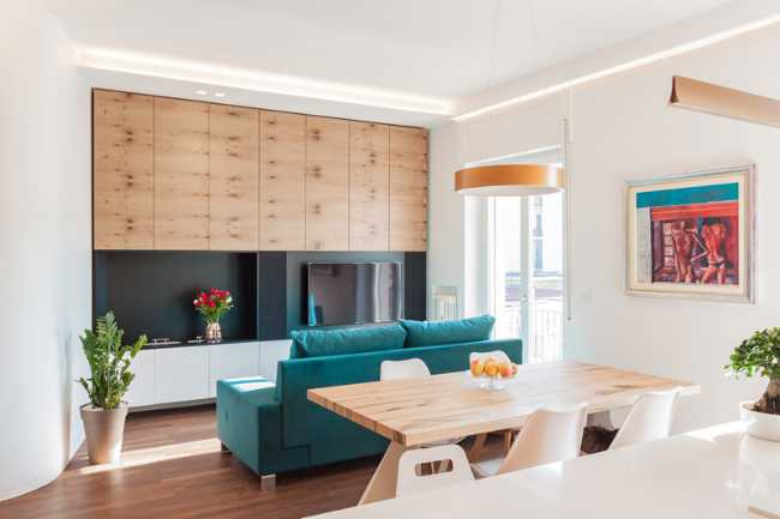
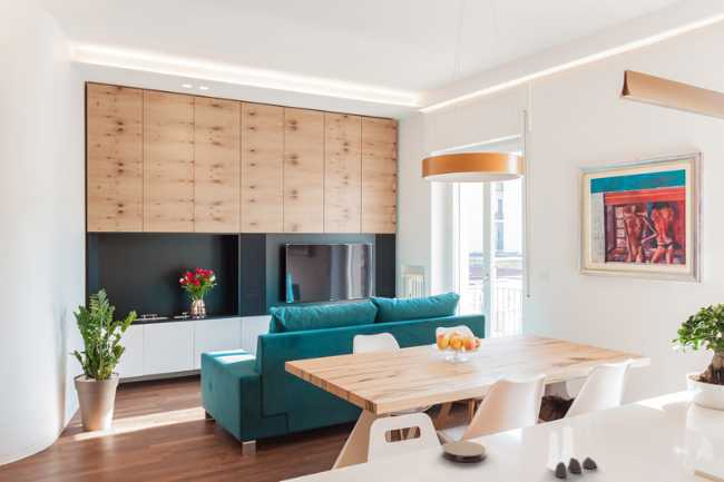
+ coaster [441,440,487,463]
+ salt and pepper shaker set [546,425,598,479]
